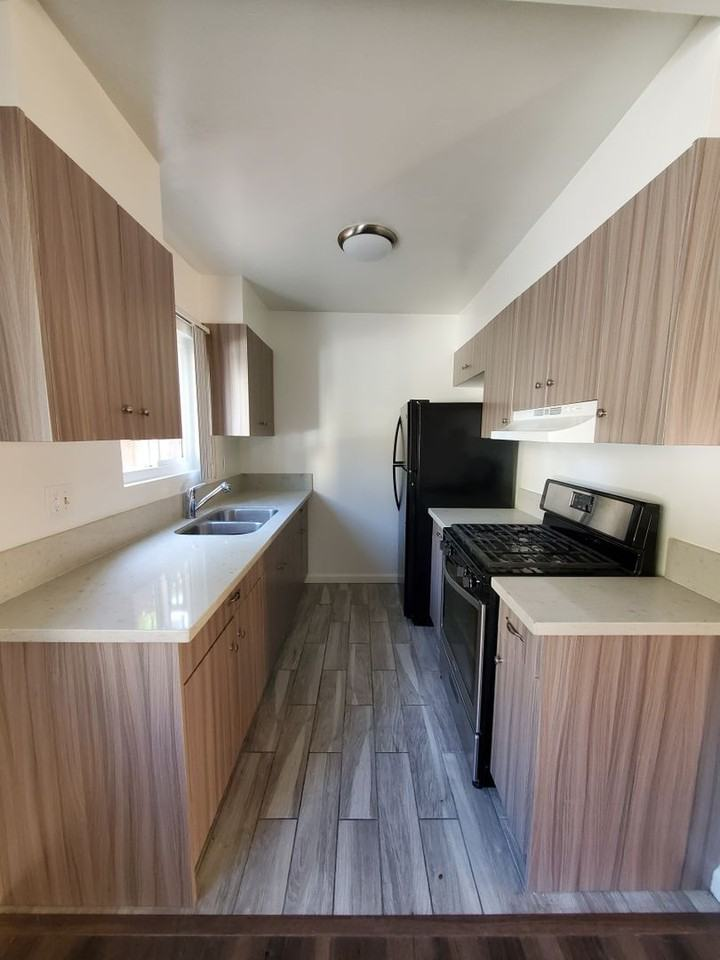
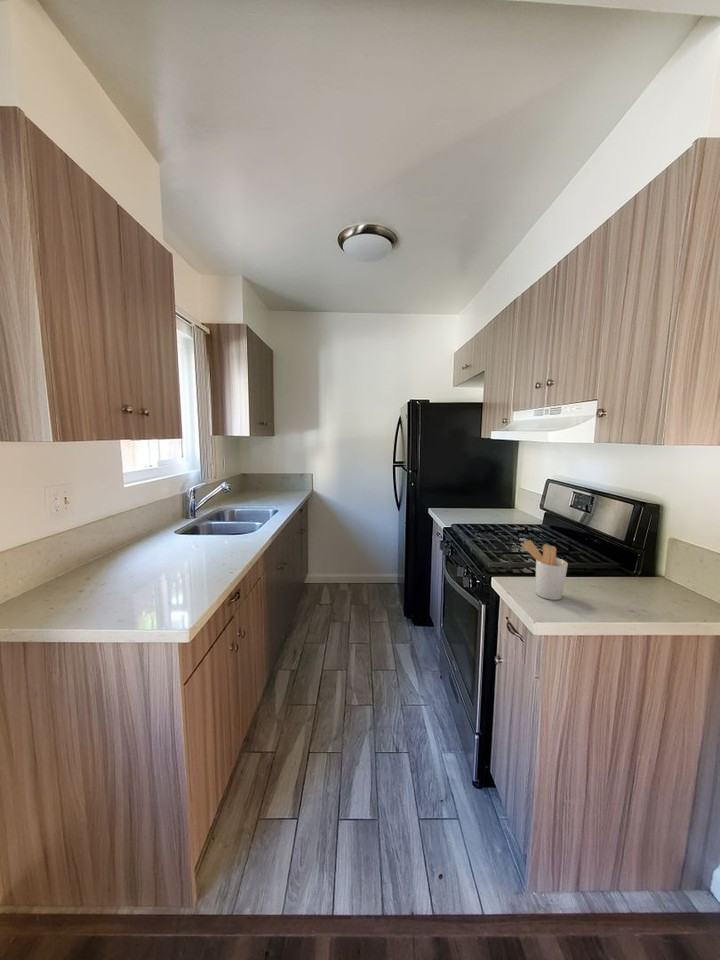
+ utensil holder [520,539,569,601]
